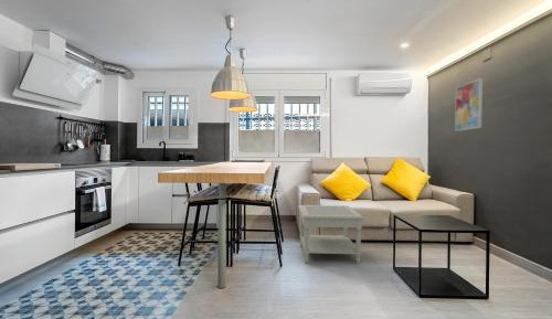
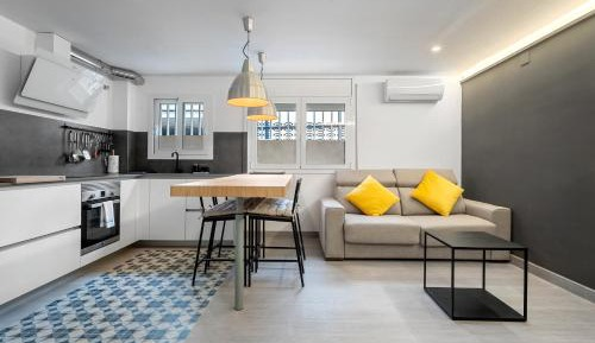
- side table [297,204,365,265]
- wall art [454,77,484,132]
